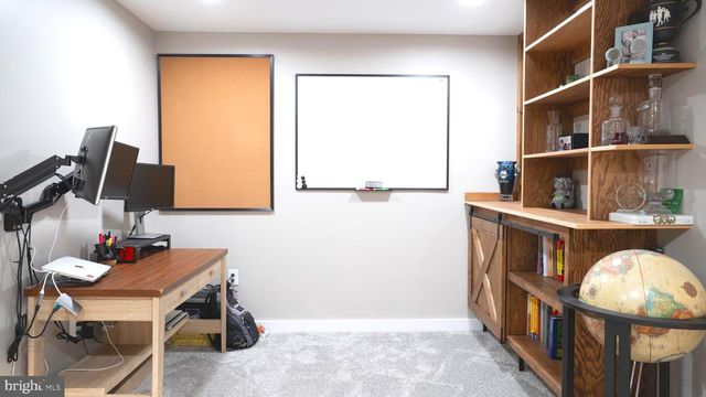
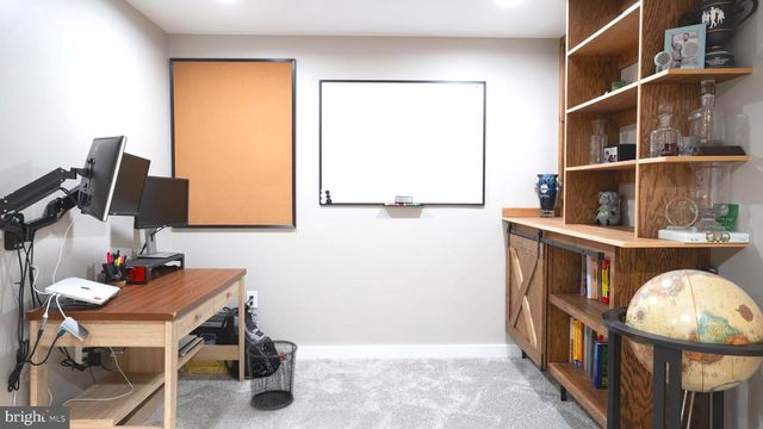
+ waste bin [246,340,299,411]
